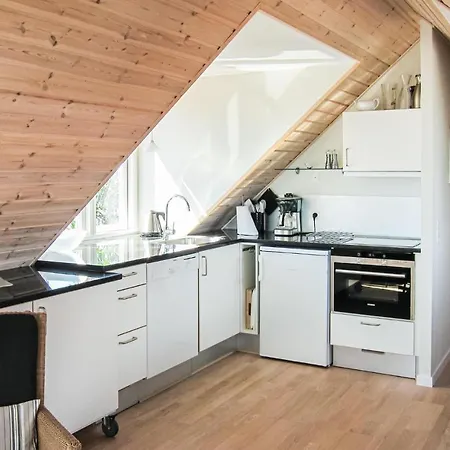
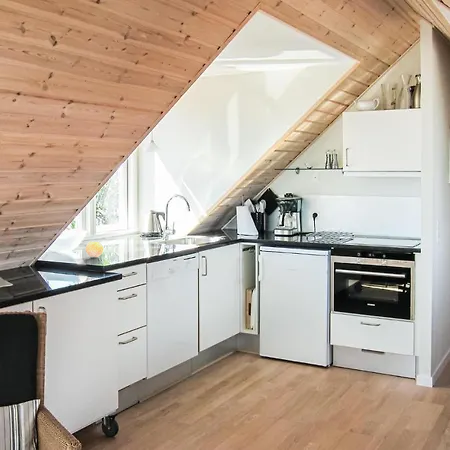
+ fruit [85,240,104,258]
